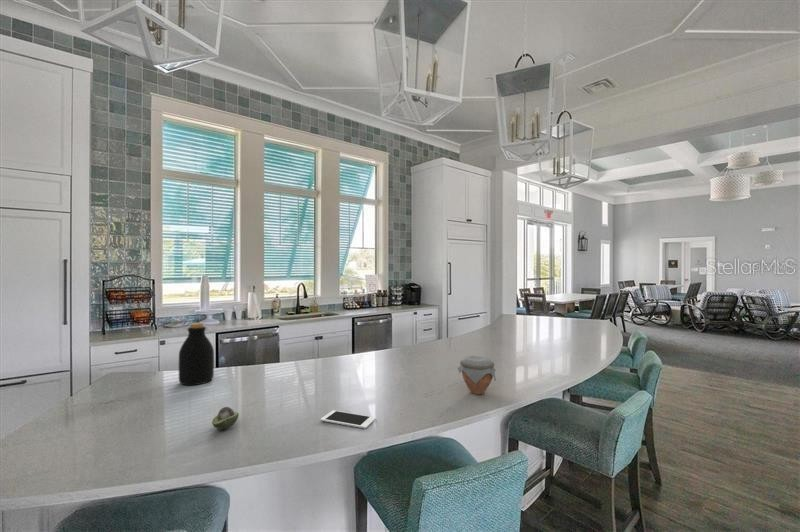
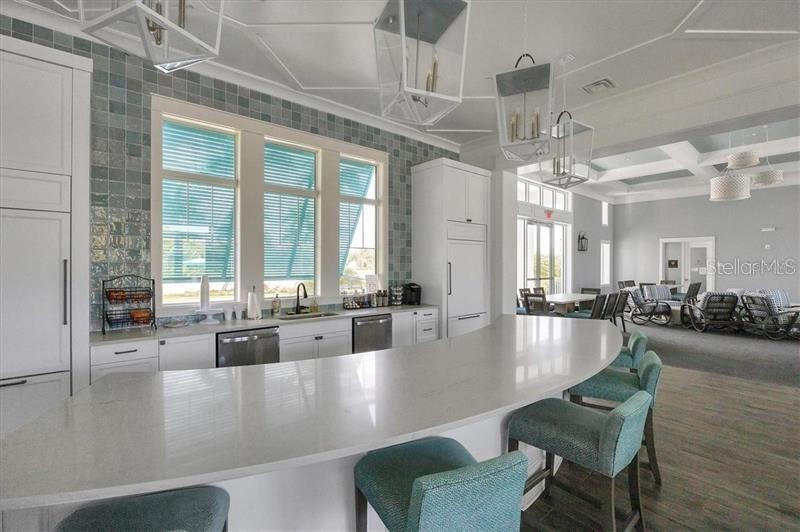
- bottle [178,322,215,386]
- jar [457,354,497,395]
- fruit [211,406,240,430]
- cell phone [320,409,377,430]
